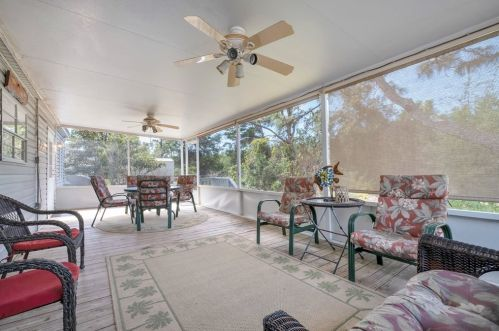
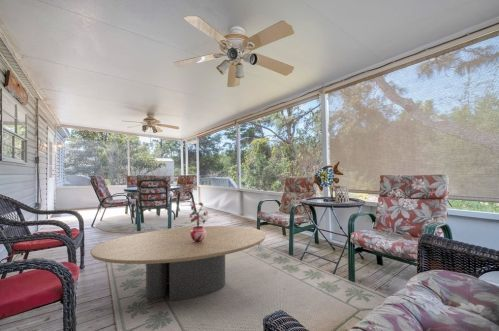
+ coffee table [89,225,267,302]
+ potted plant [188,202,209,243]
